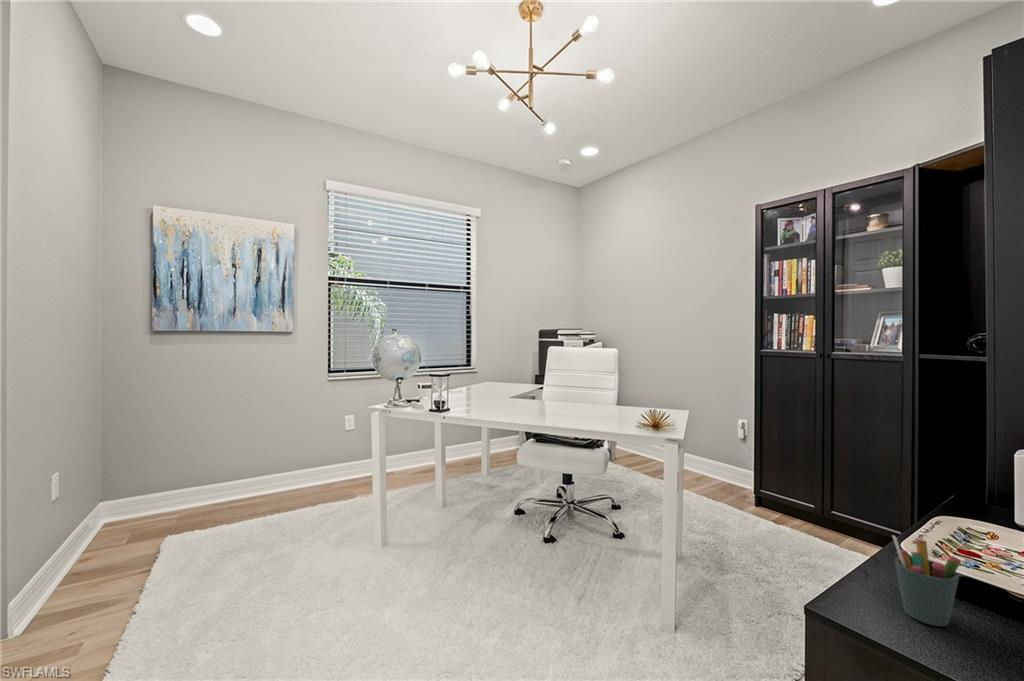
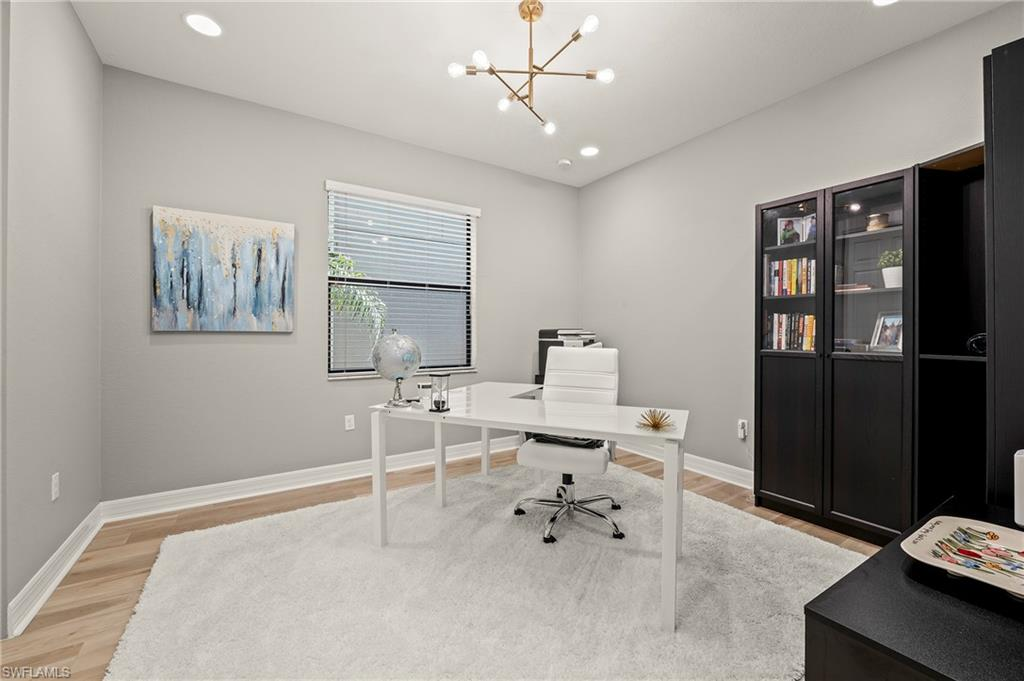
- pen holder [891,534,962,627]
